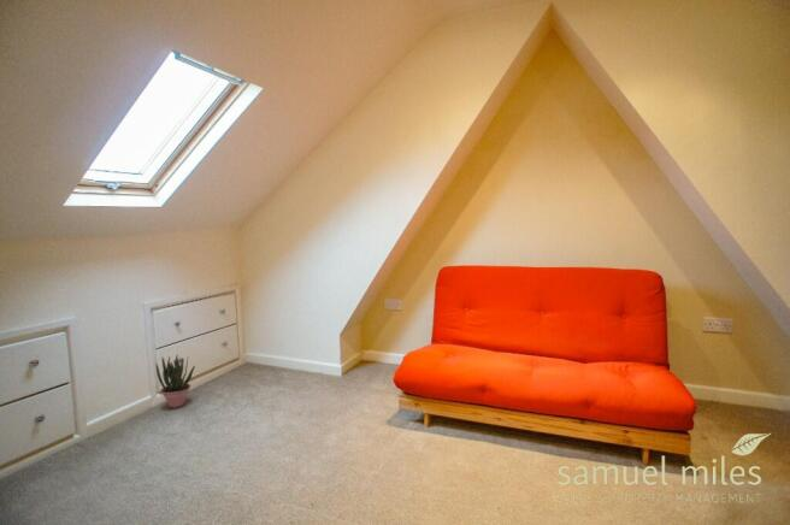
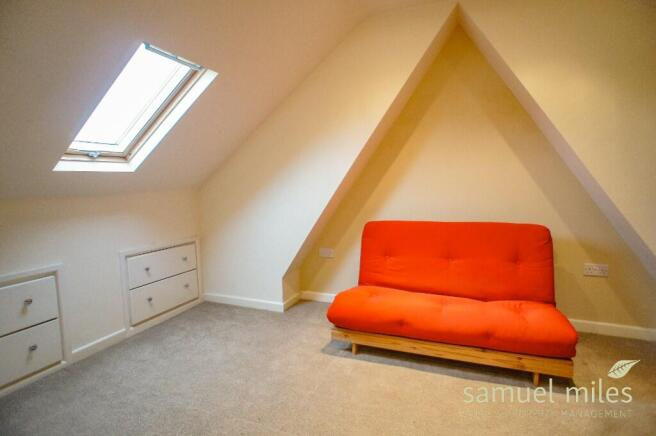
- potted plant [154,354,196,409]
